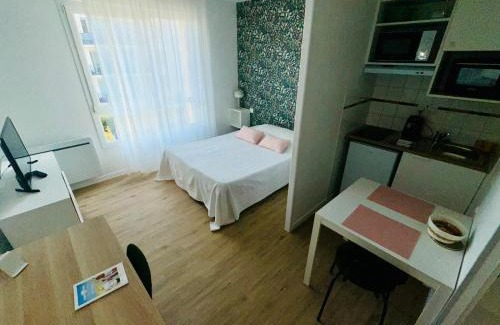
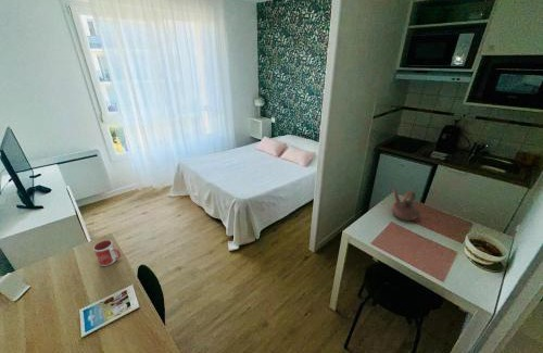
+ mug [92,239,122,267]
+ teapot [390,188,420,222]
